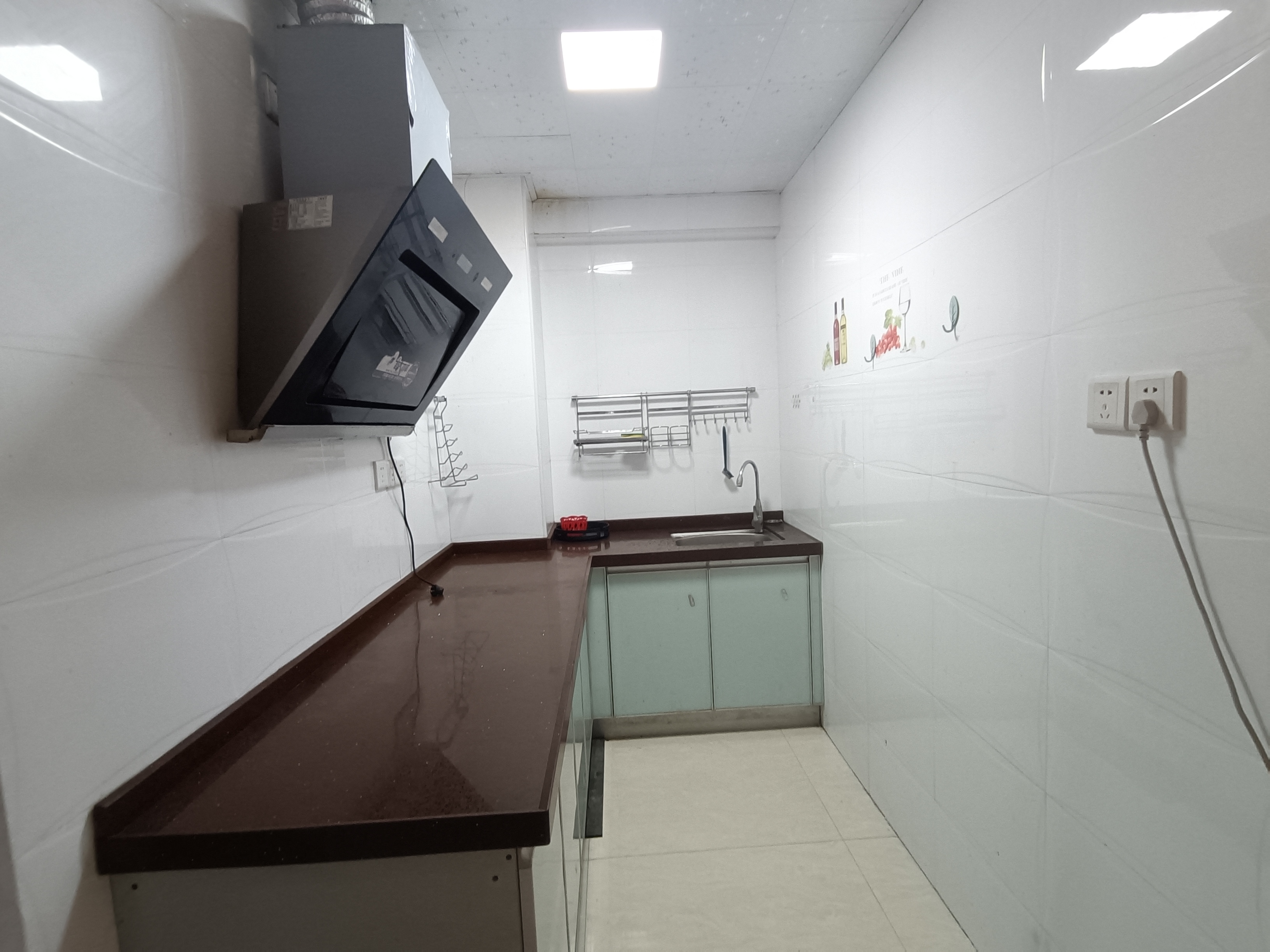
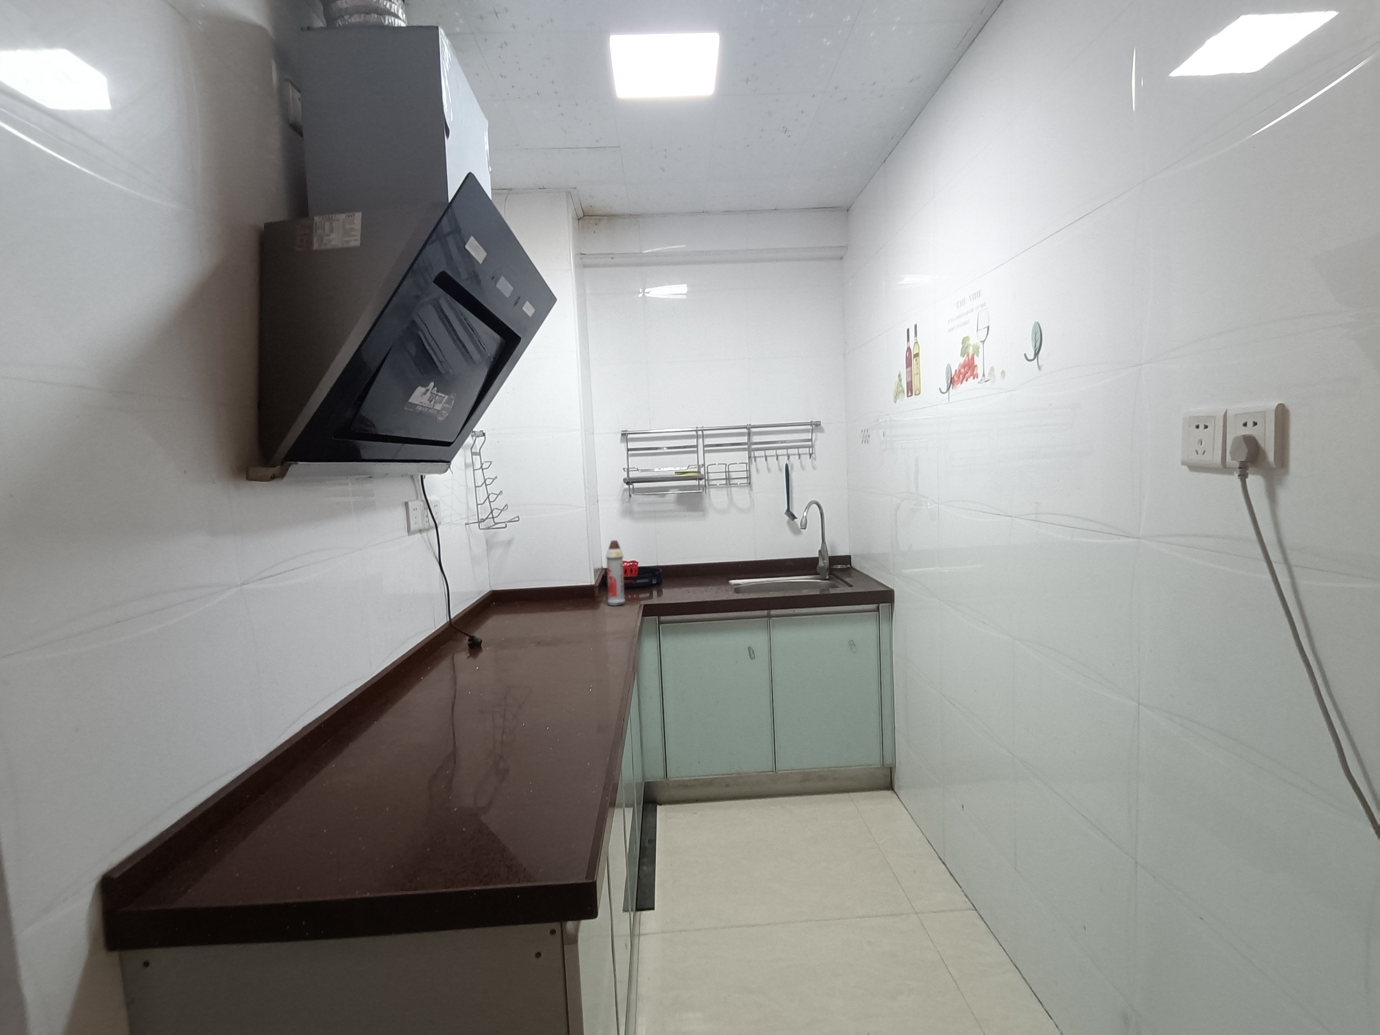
+ spray bottle [605,540,626,606]
